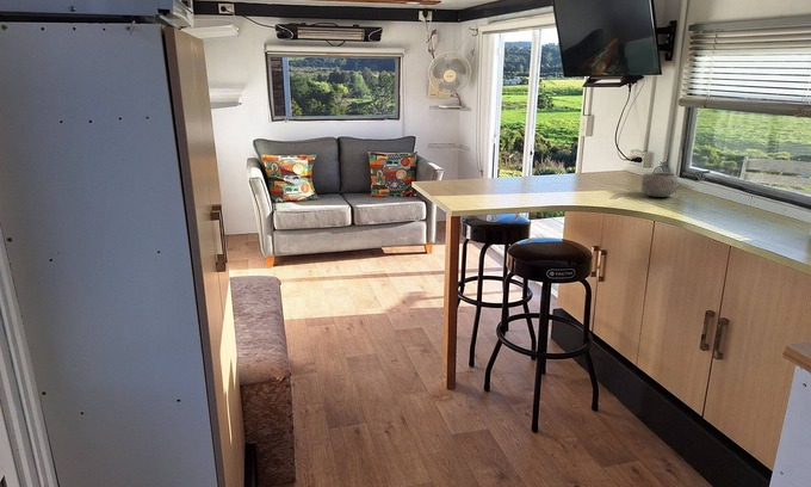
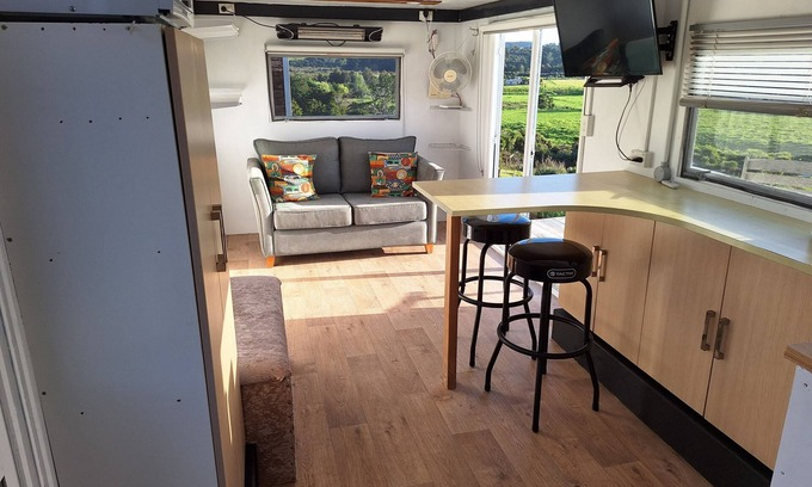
- bowl [639,171,680,198]
